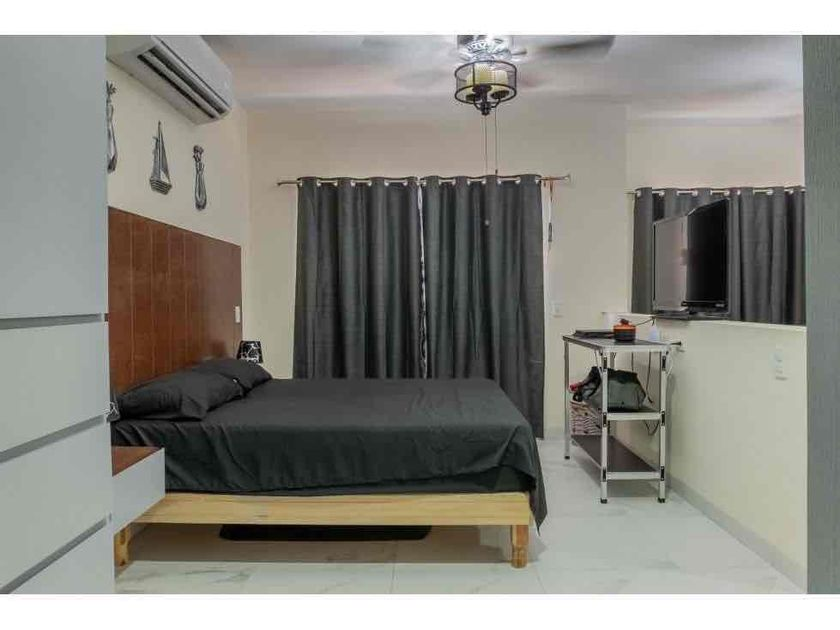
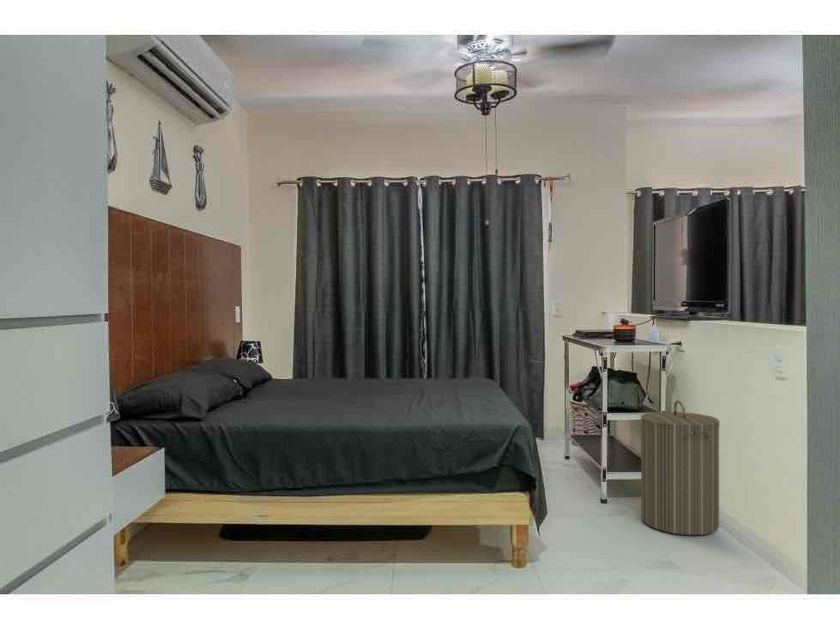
+ laundry hamper [640,400,721,537]
